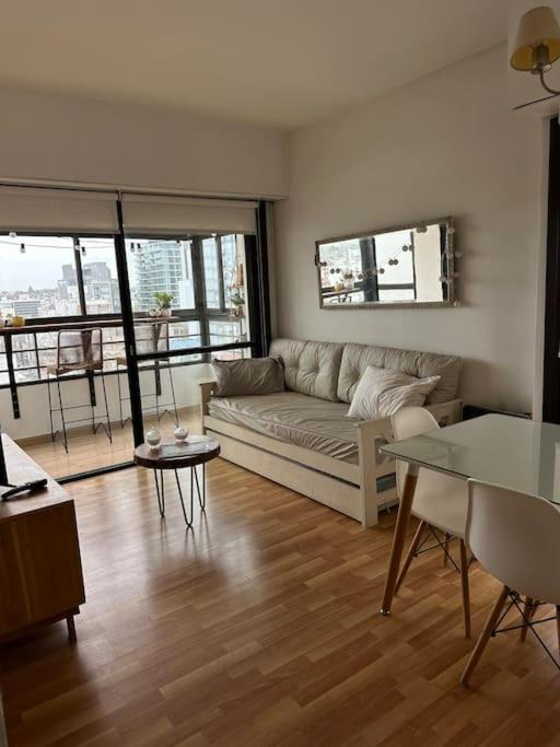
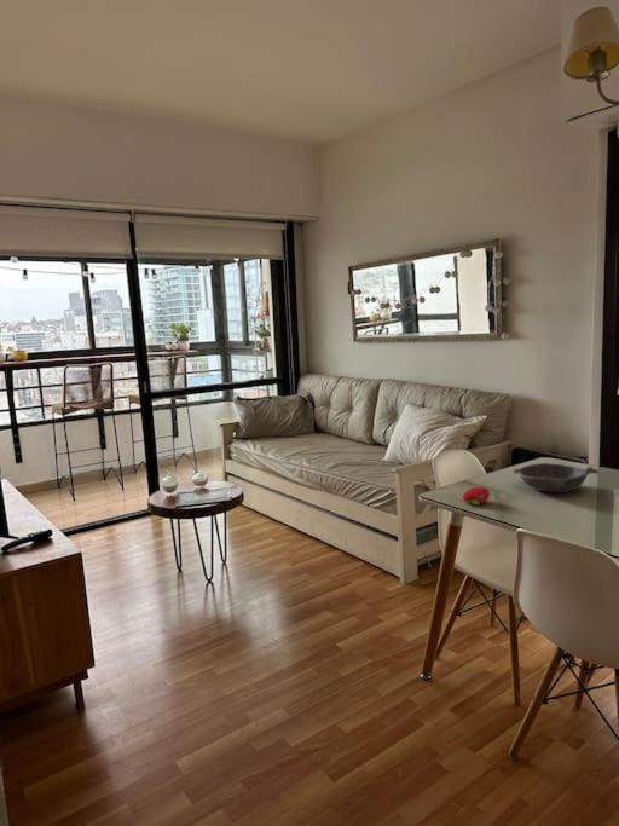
+ fruit [462,485,491,507]
+ bowl [511,462,600,493]
